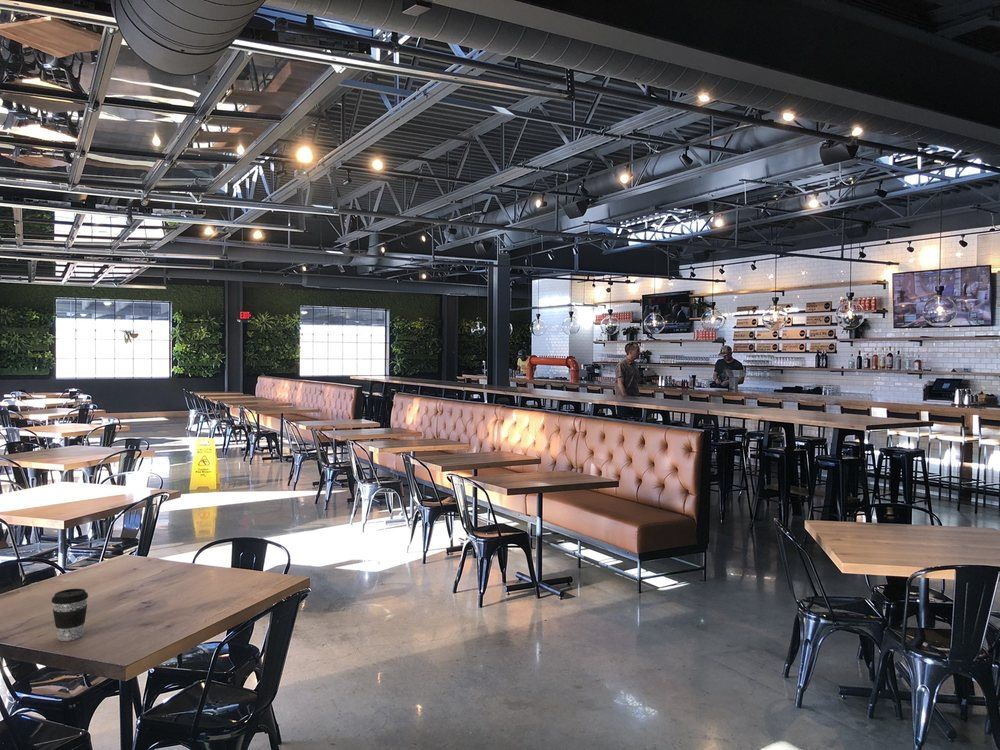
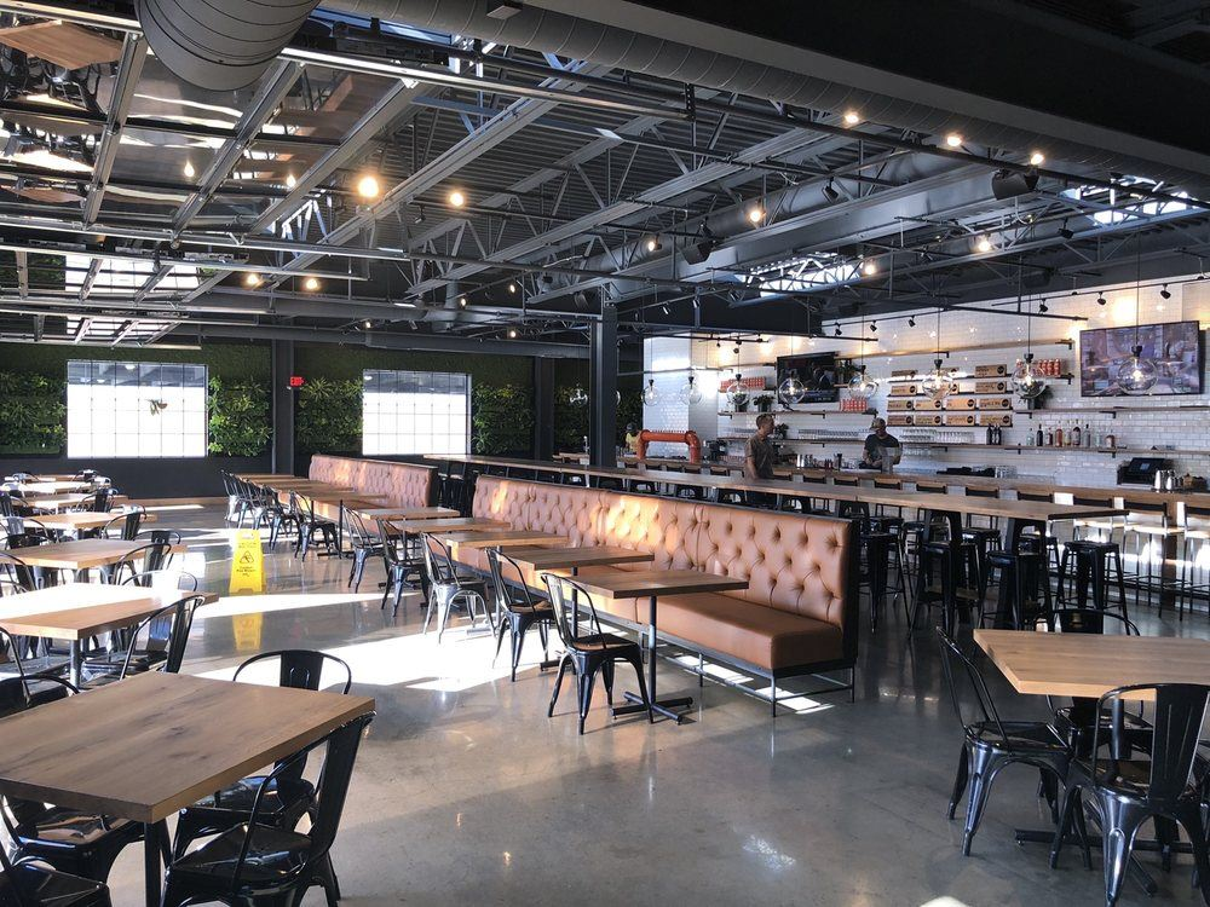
- coffee cup [50,588,89,642]
